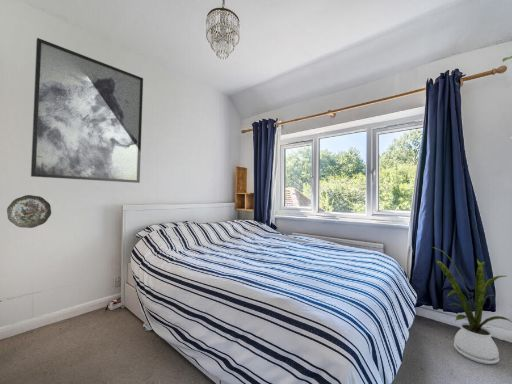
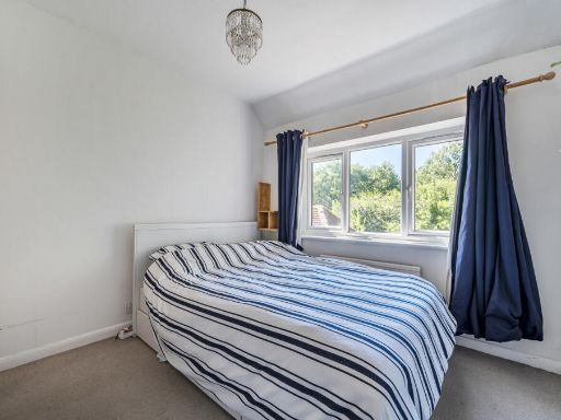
- wall art [30,37,144,184]
- decorative plate [6,194,52,229]
- house plant [432,246,512,365]
